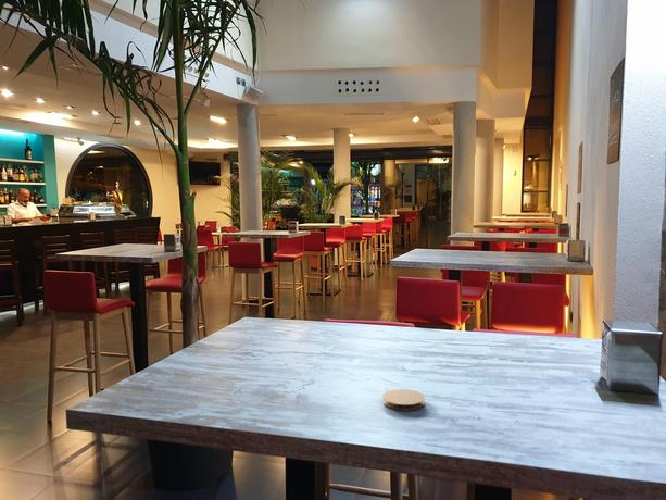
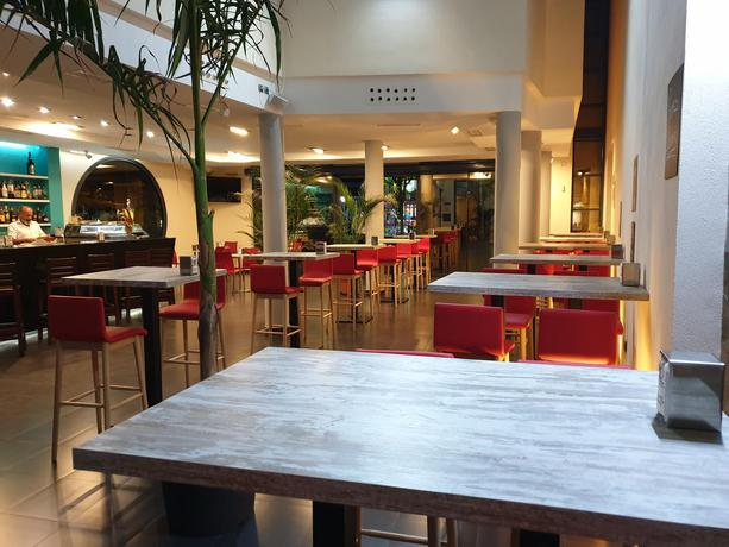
- coaster [382,388,426,412]
